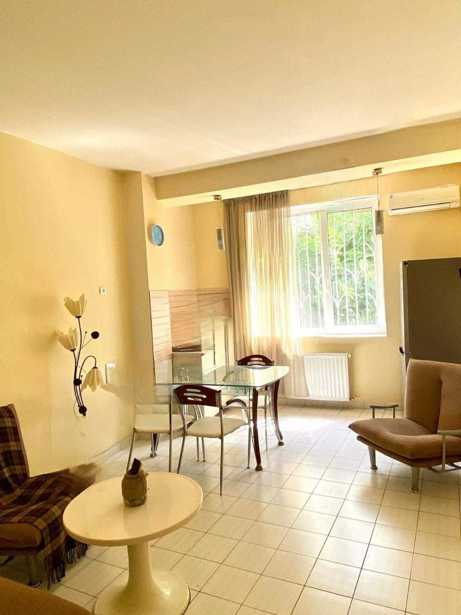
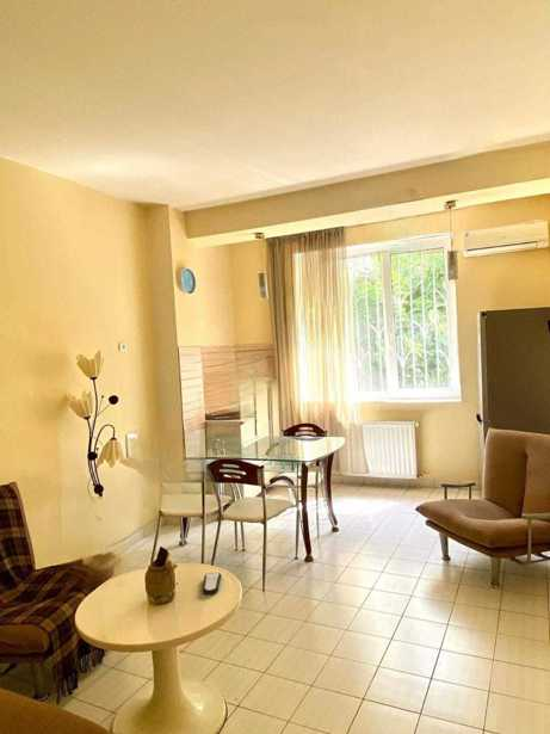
+ remote control [202,572,223,596]
